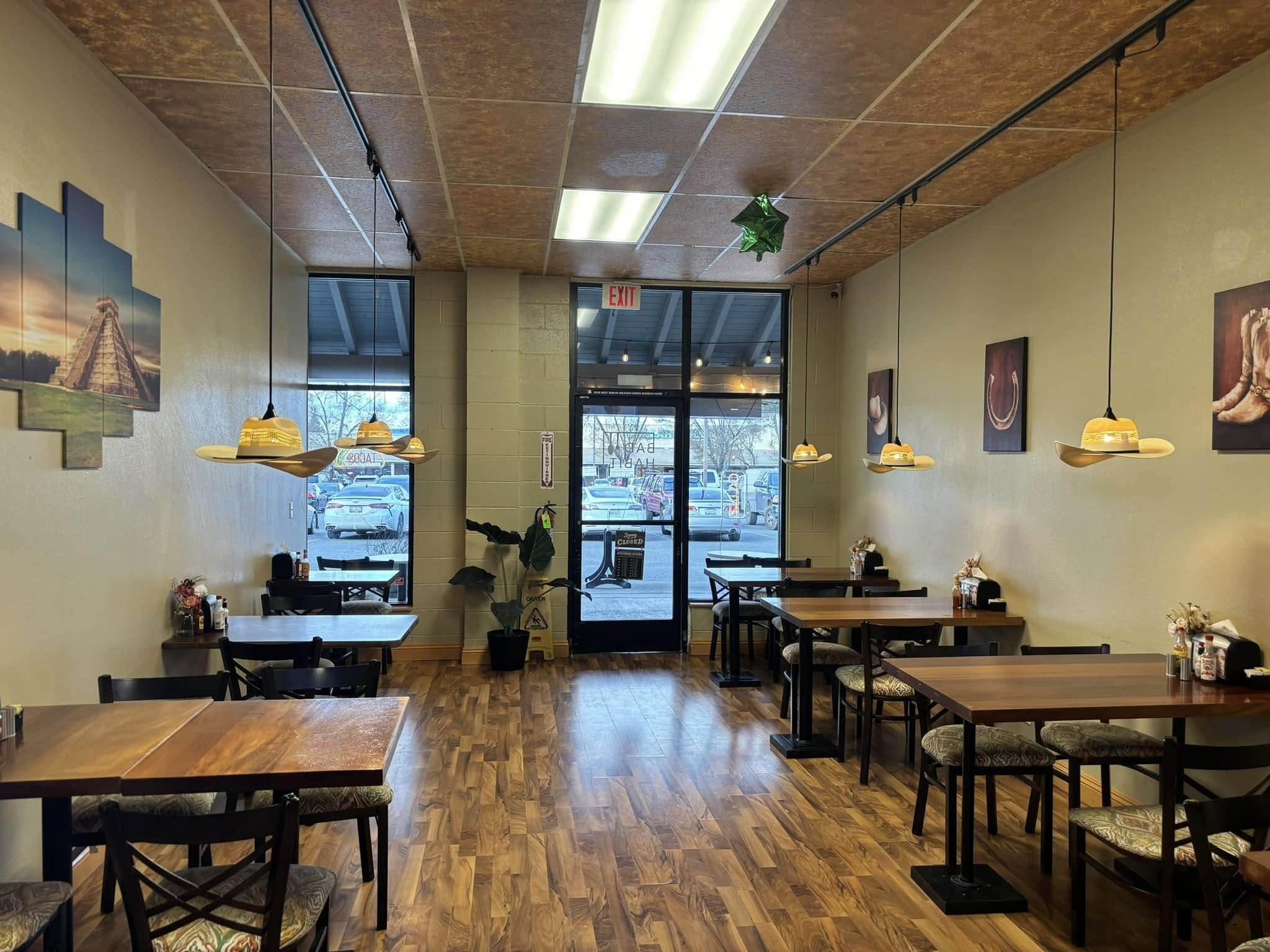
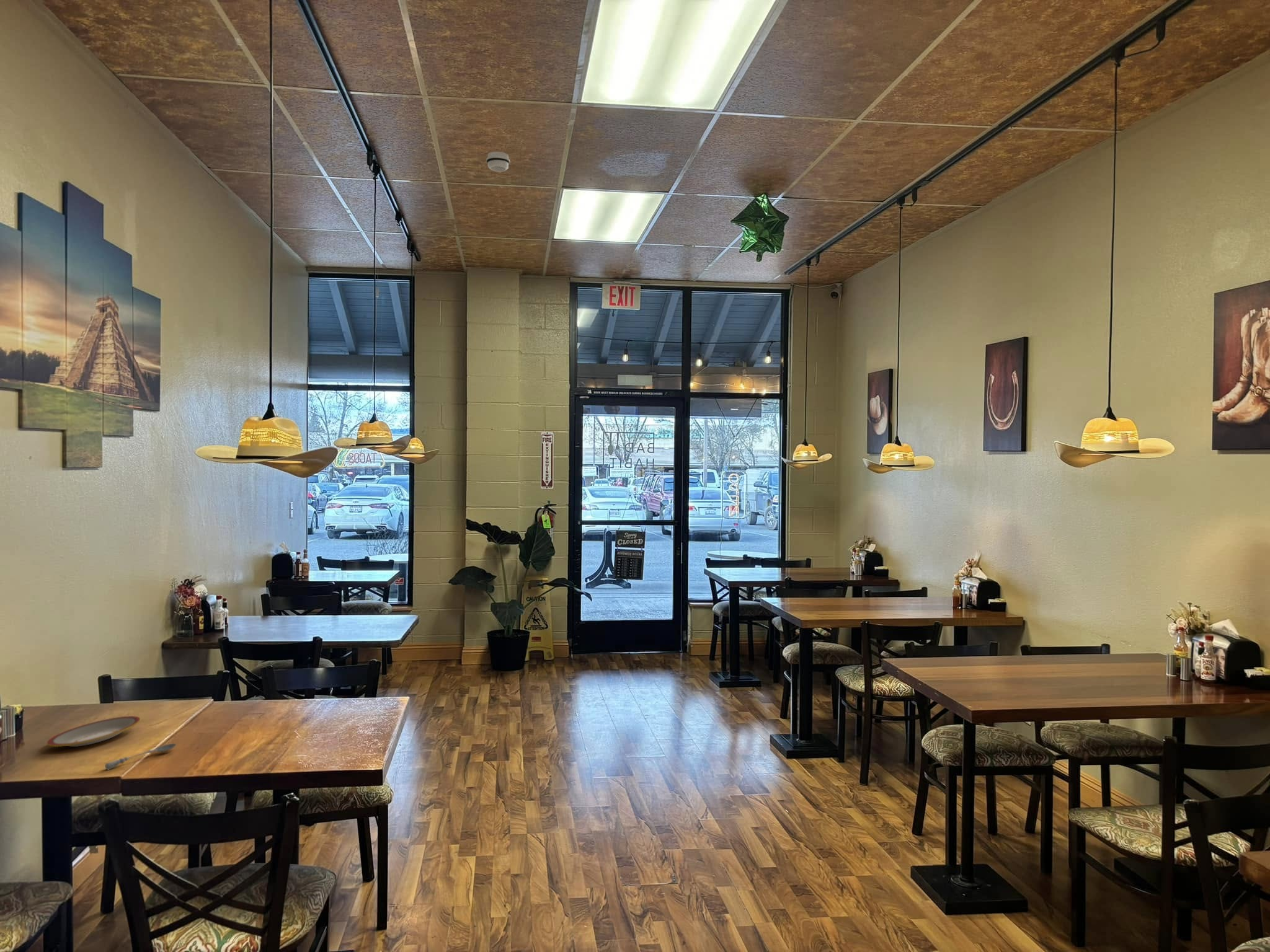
+ plate [47,715,141,747]
+ soupspoon [104,743,177,770]
+ smoke detector [486,151,510,172]
